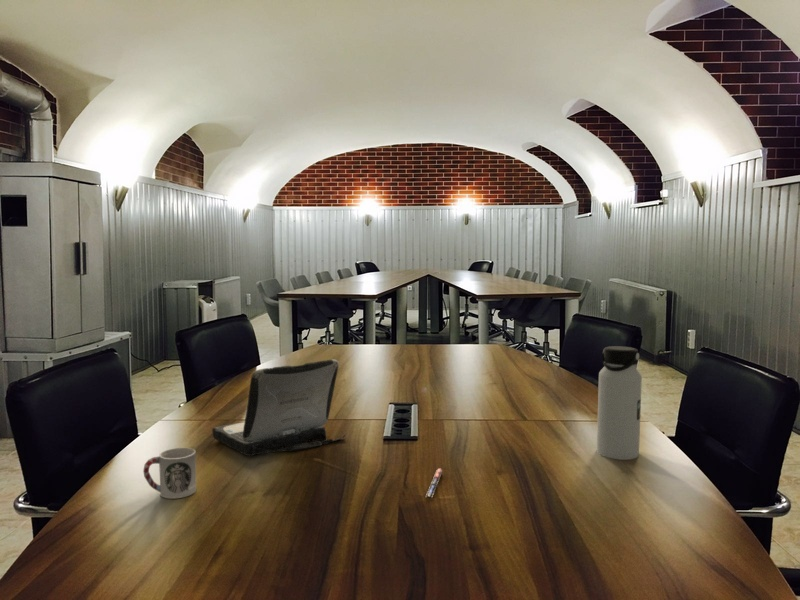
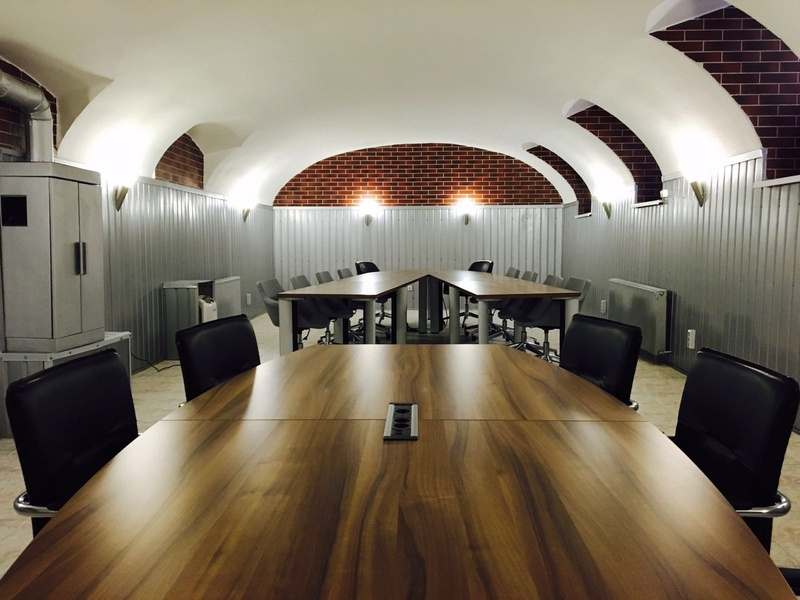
- water bottle [596,345,643,461]
- cup [142,447,197,500]
- pen [425,467,443,499]
- laptop [211,358,347,457]
